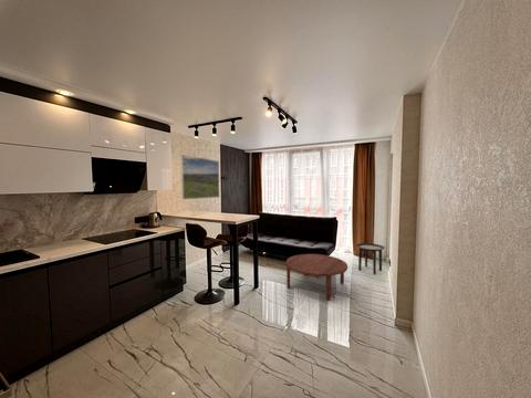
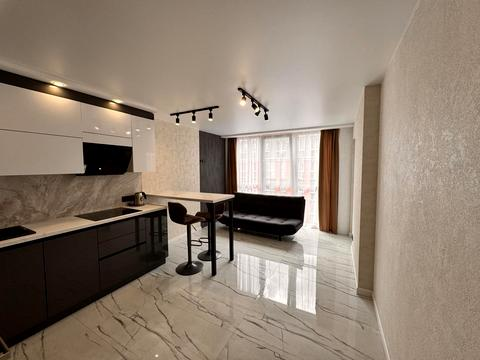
- side table [356,242,386,275]
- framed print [180,154,220,200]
- coffee table [285,253,348,301]
